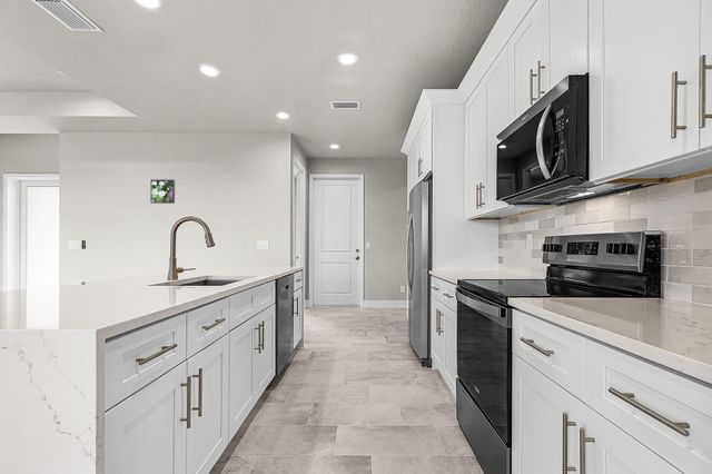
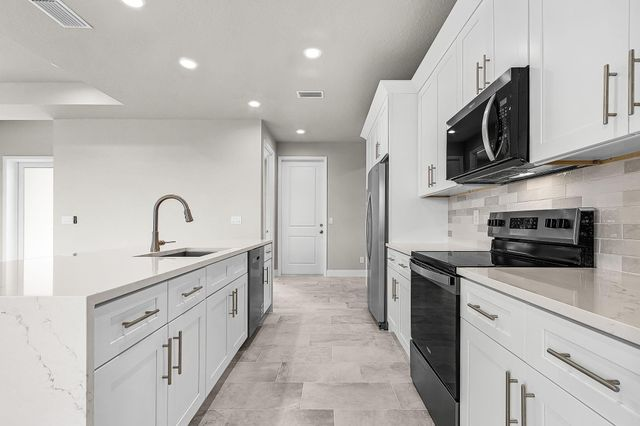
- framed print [149,178,176,205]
